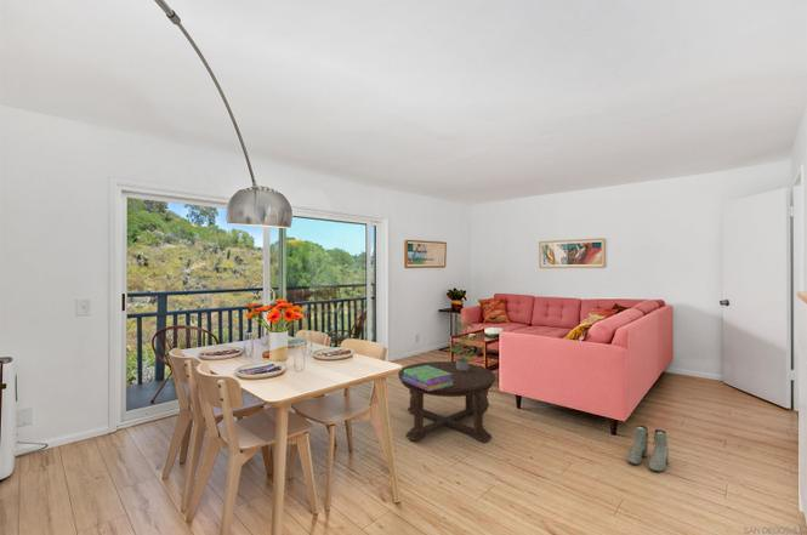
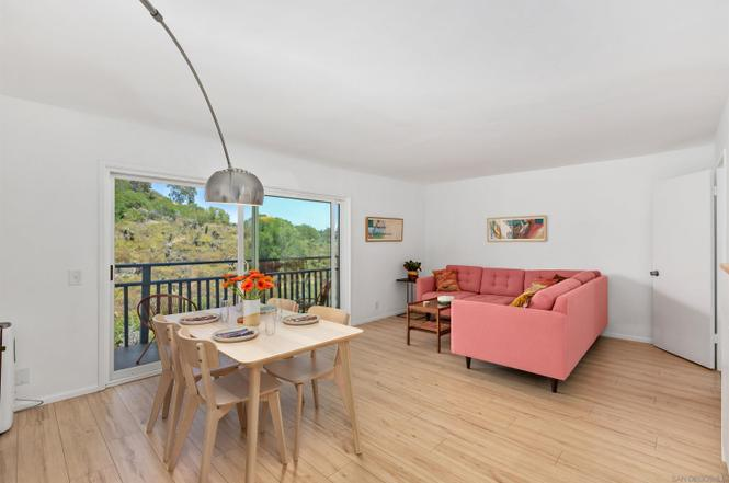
- potted plant [448,318,478,371]
- boots [626,423,670,473]
- stack of books [402,365,454,391]
- coffee table [397,360,496,444]
